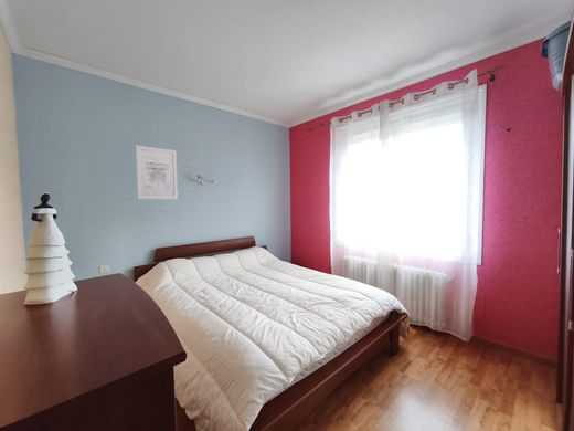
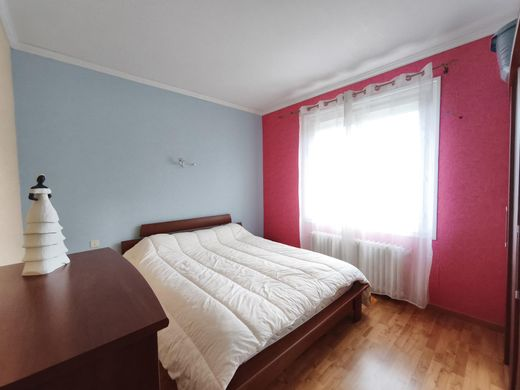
- wall art [135,144,179,200]
